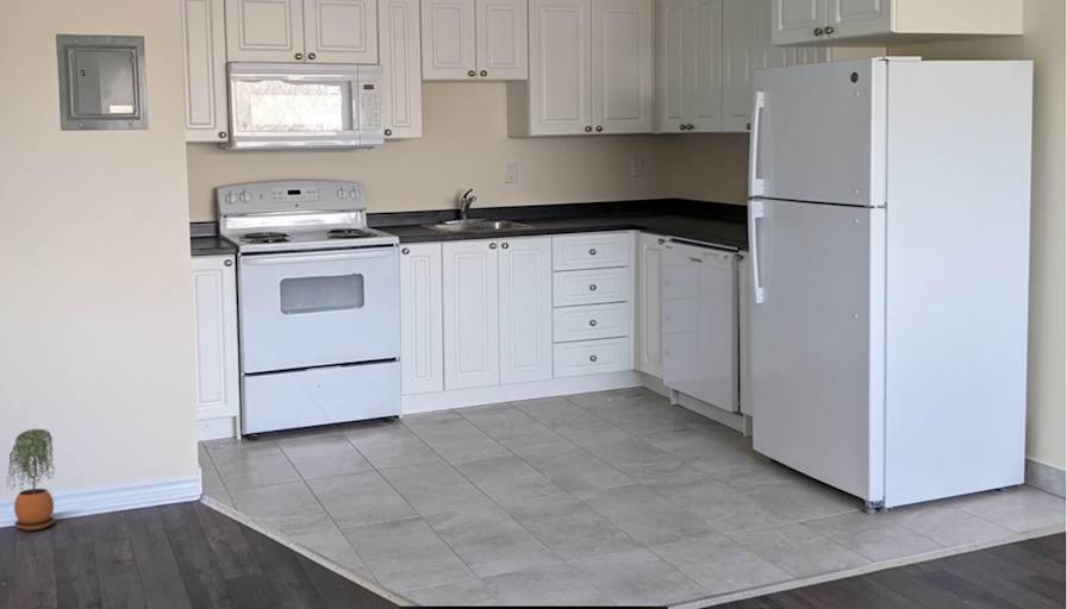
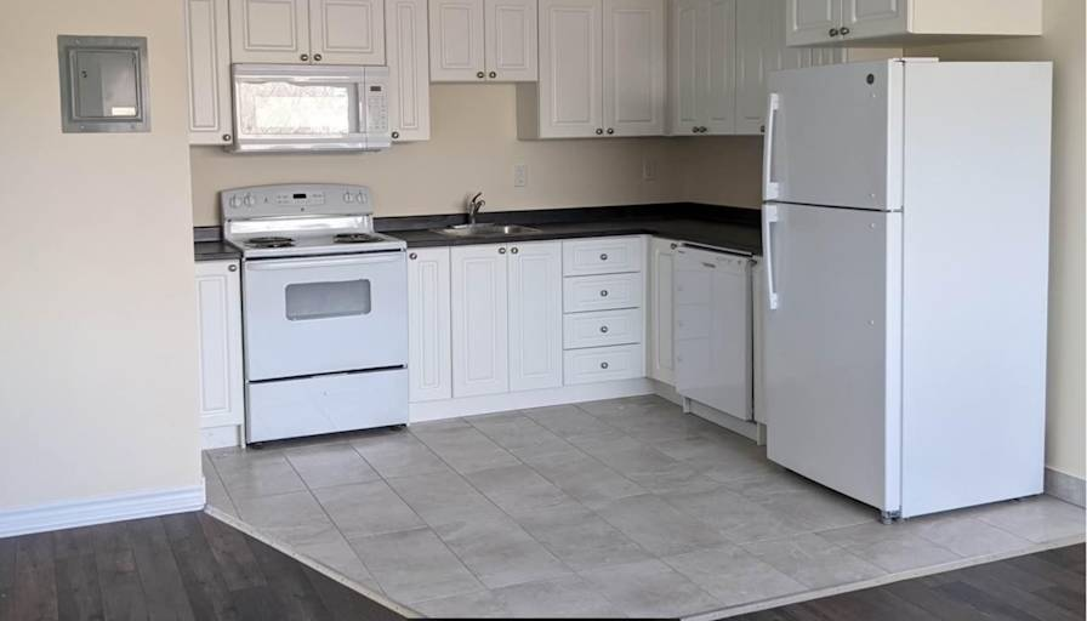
- potted plant [6,428,56,532]
